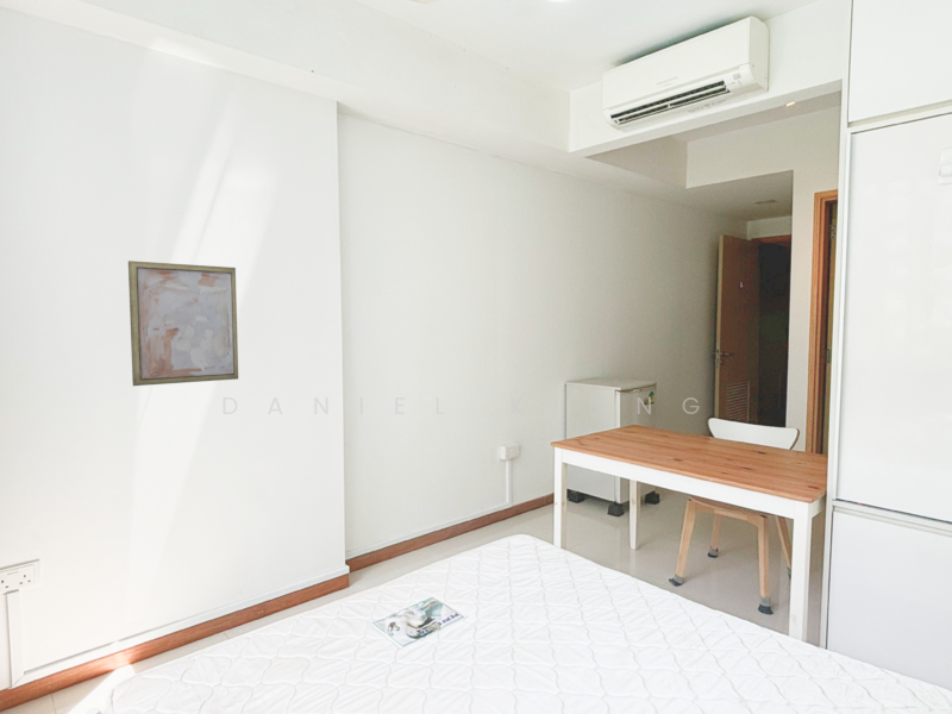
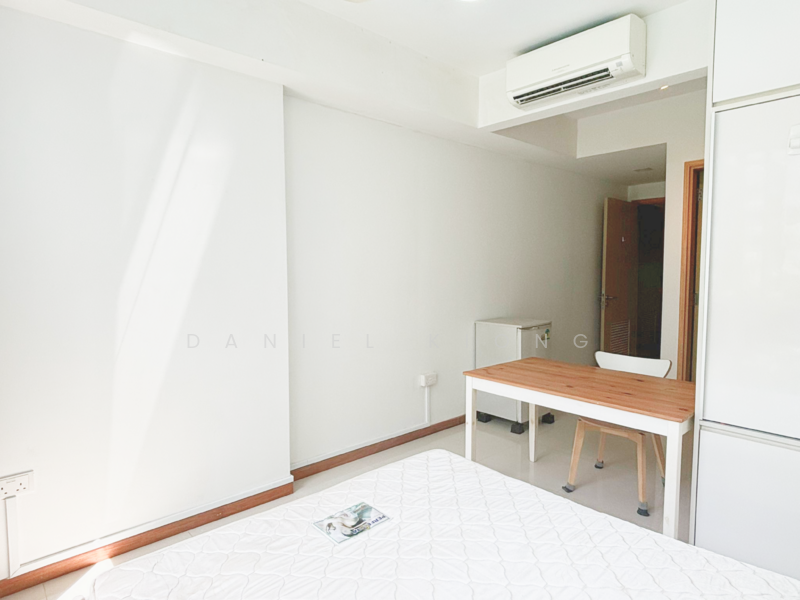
- wall art [127,259,239,387]
